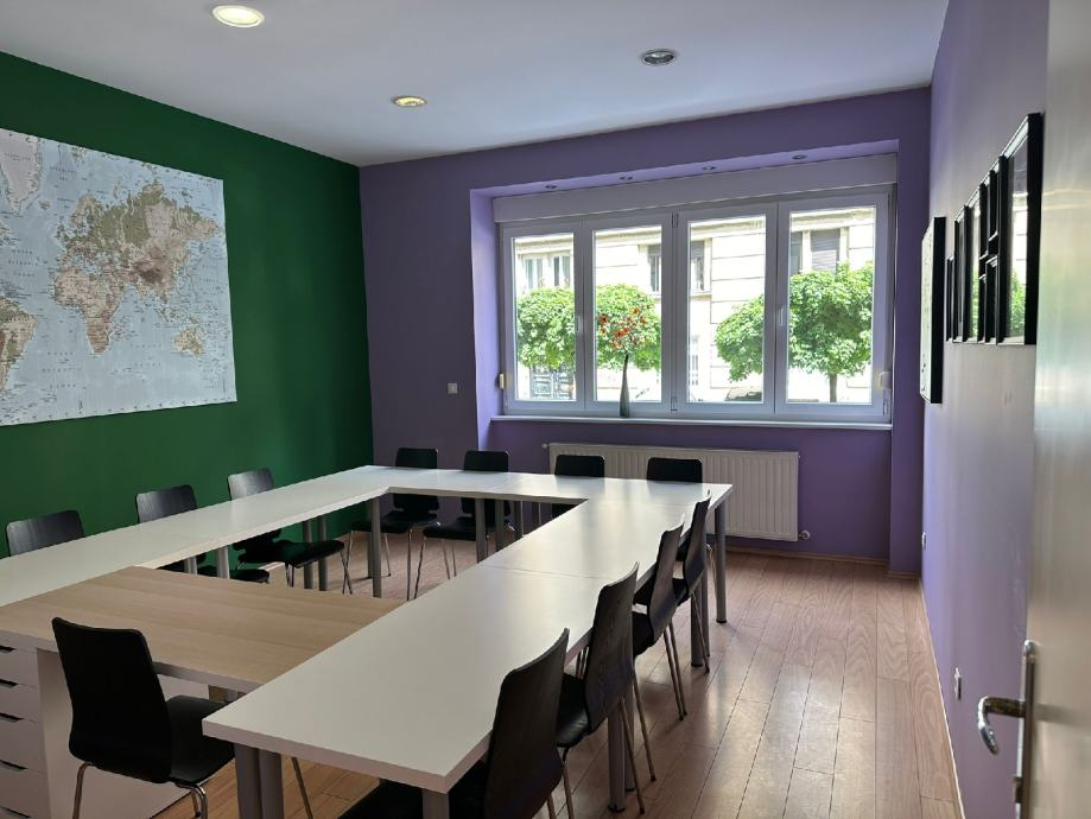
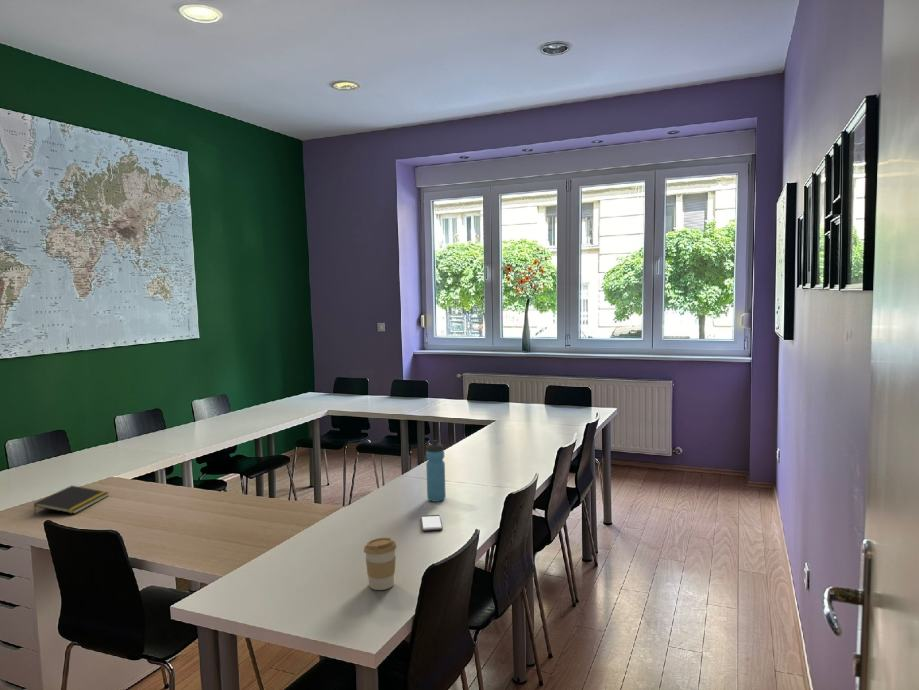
+ coffee cup [363,537,398,591]
+ smartphone [420,514,443,532]
+ water bottle [425,439,447,503]
+ notepad [33,485,110,516]
